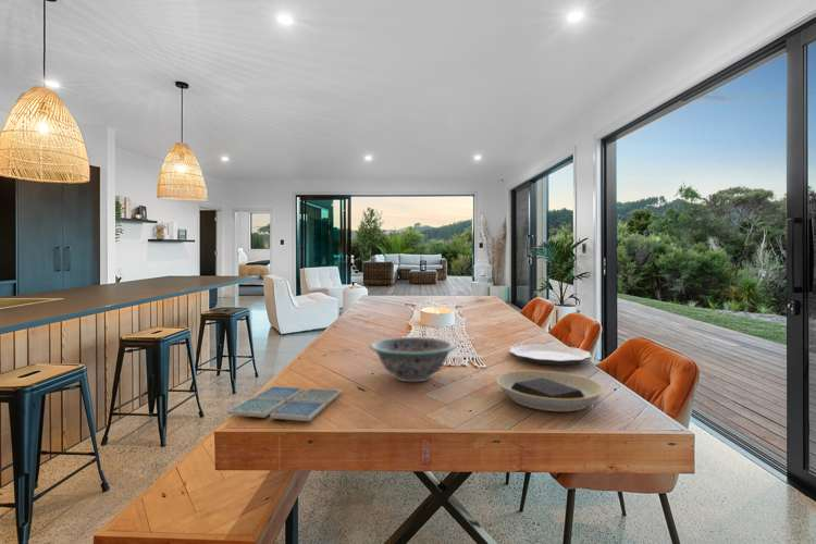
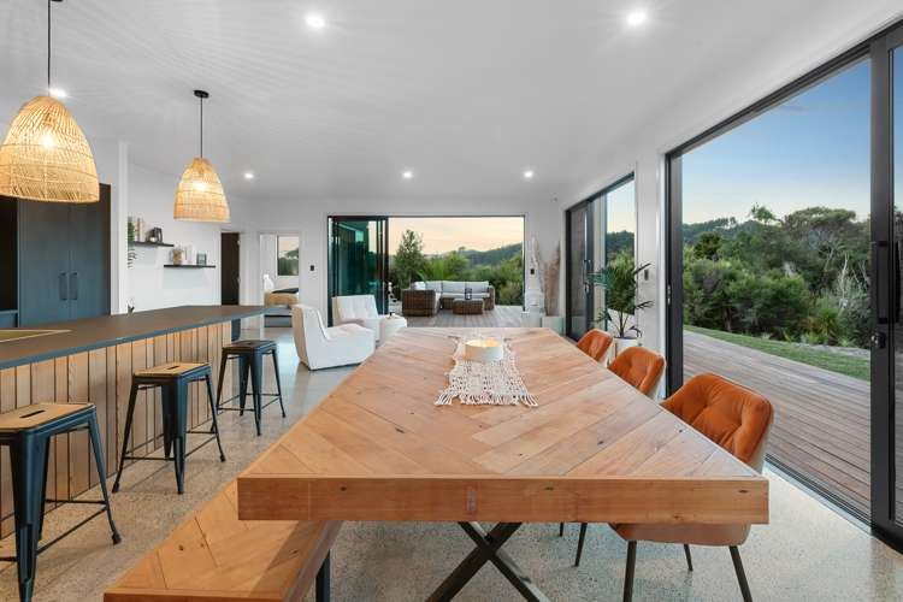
- plate [507,343,593,366]
- plate [495,370,605,412]
- decorative bowl [368,336,458,383]
- drink coaster [226,385,343,422]
